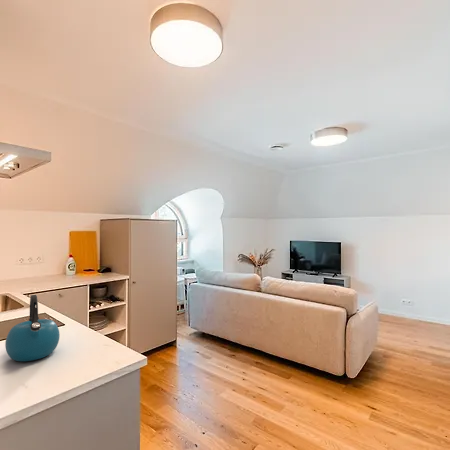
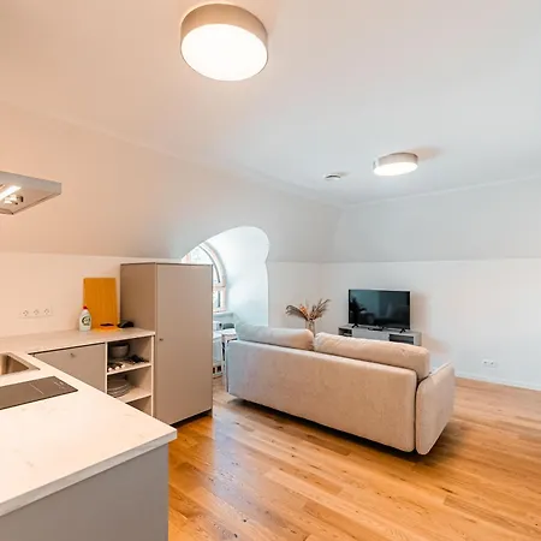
- kettle [4,294,61,362]
